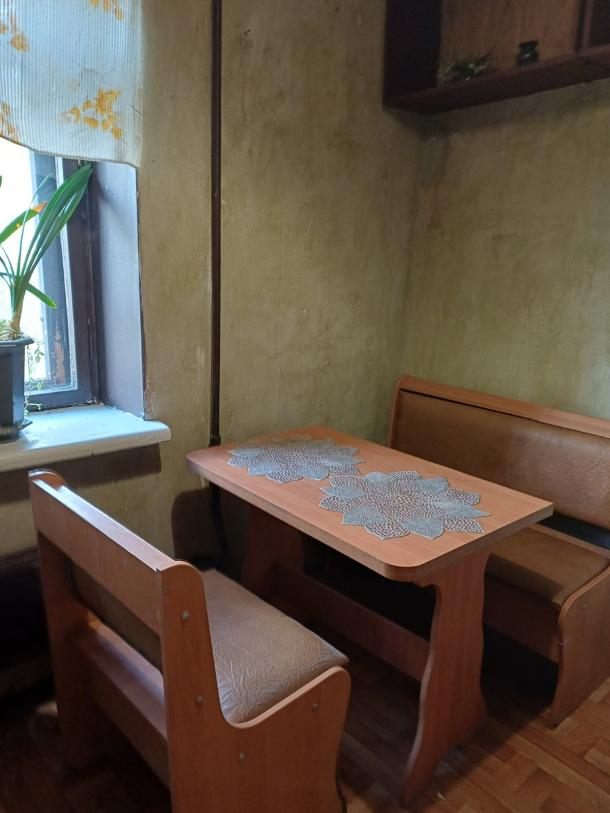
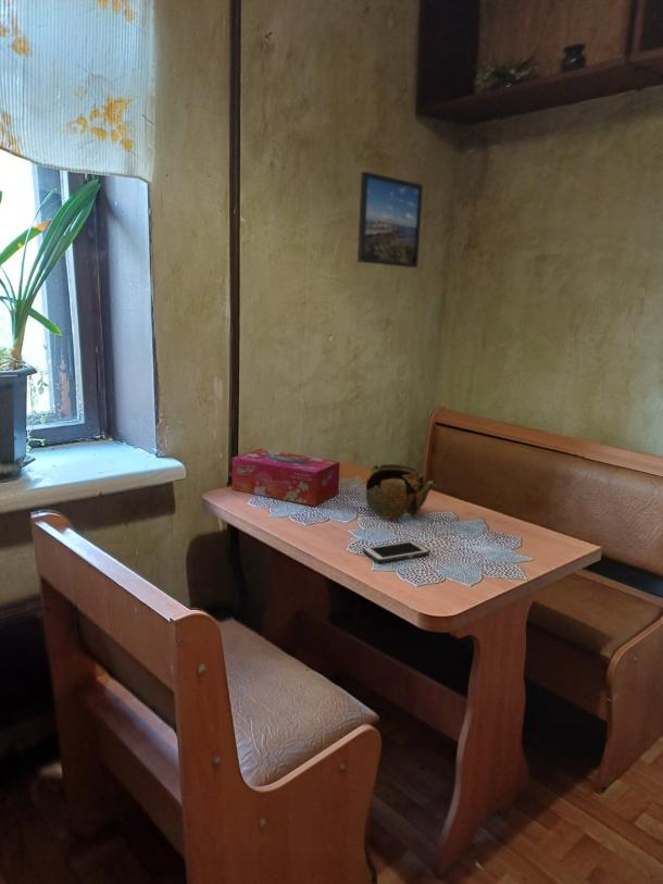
+ teapot [364,463,438,521]
+ tissue box [230,448,341,507]
+ cell phone [362,539,430,563]
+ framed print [356,171,424,269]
